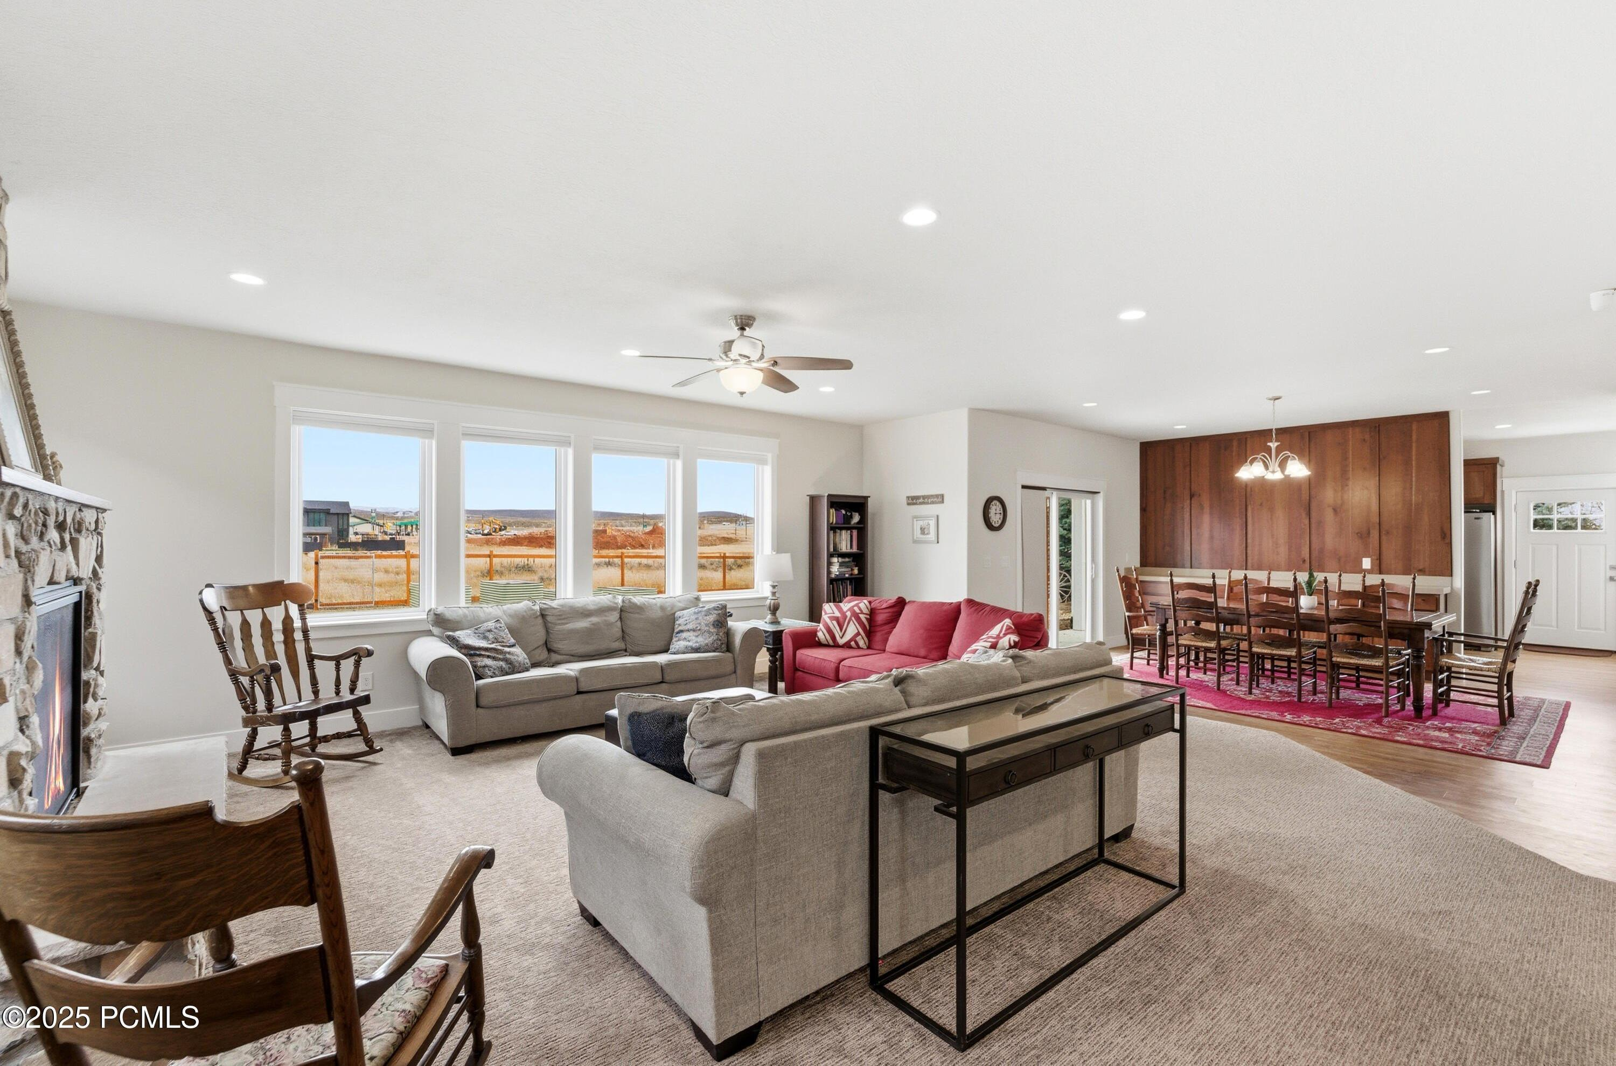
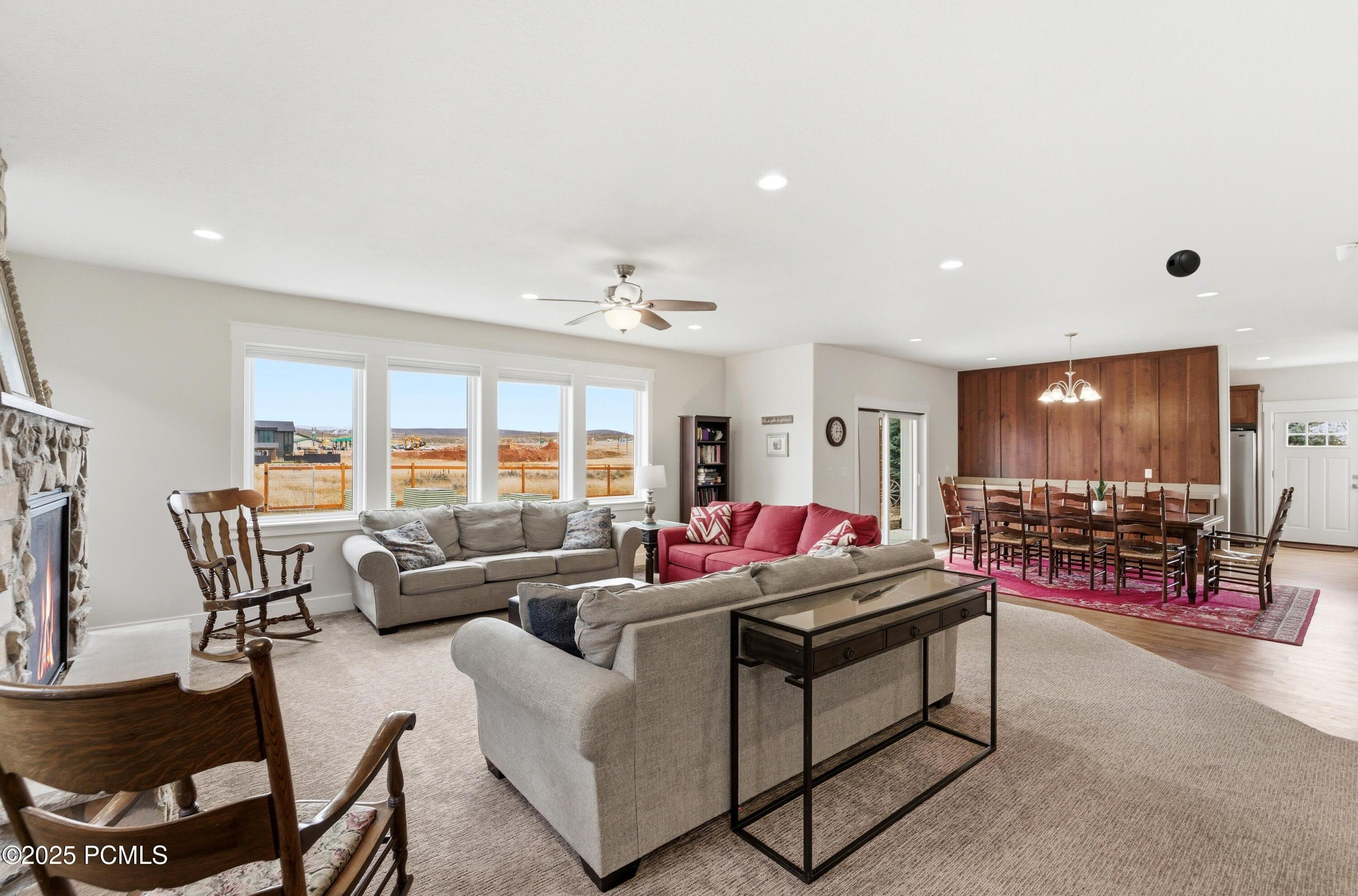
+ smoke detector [1166,249,1201,278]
